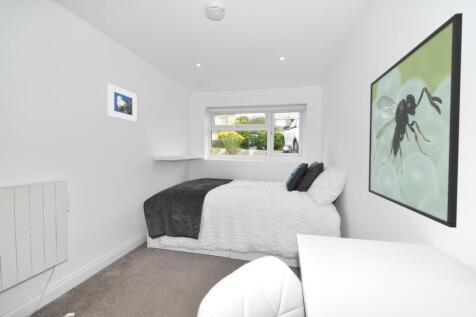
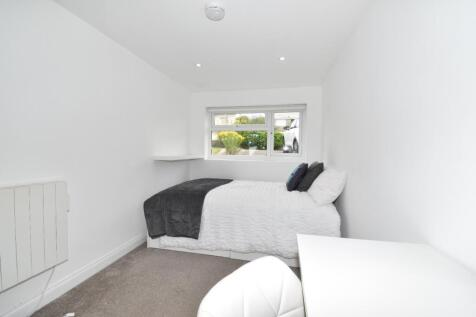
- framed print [107,83,137,123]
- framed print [367,12,464,229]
